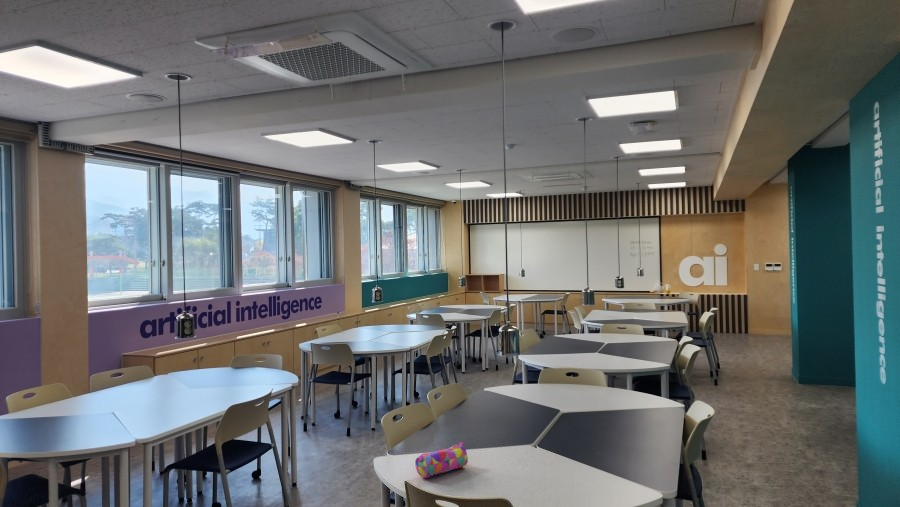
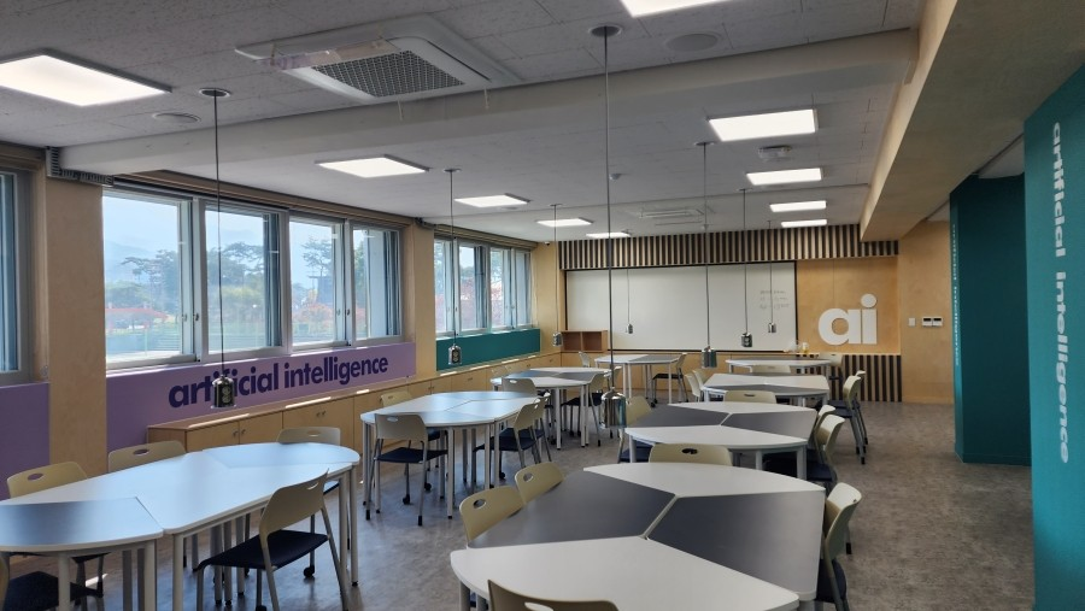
- pencil case [414,441,469,479]
